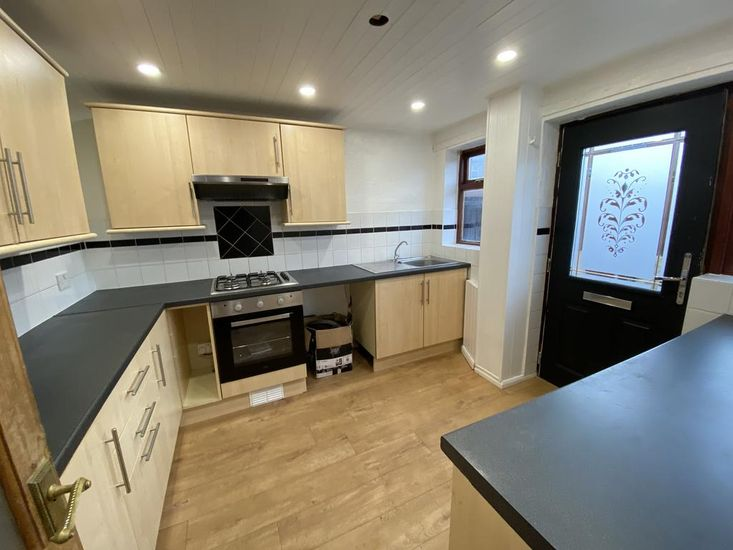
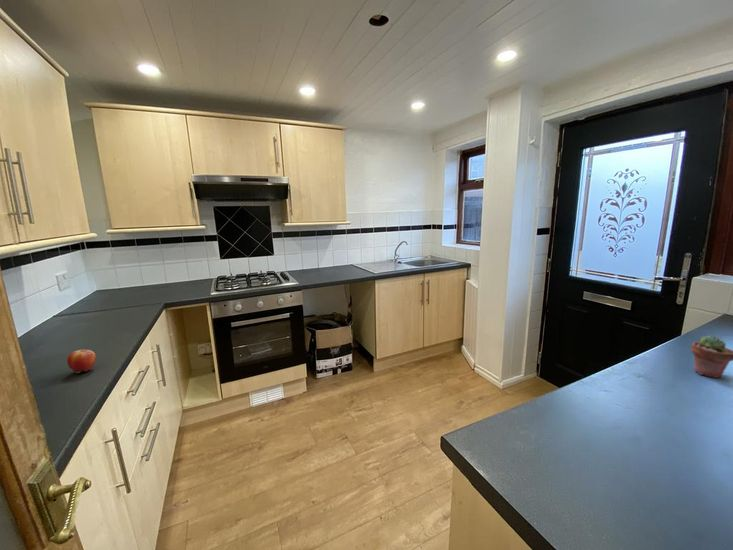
+ apple [66,349,97,375]
+ potted succulent [690,334,733,379]
